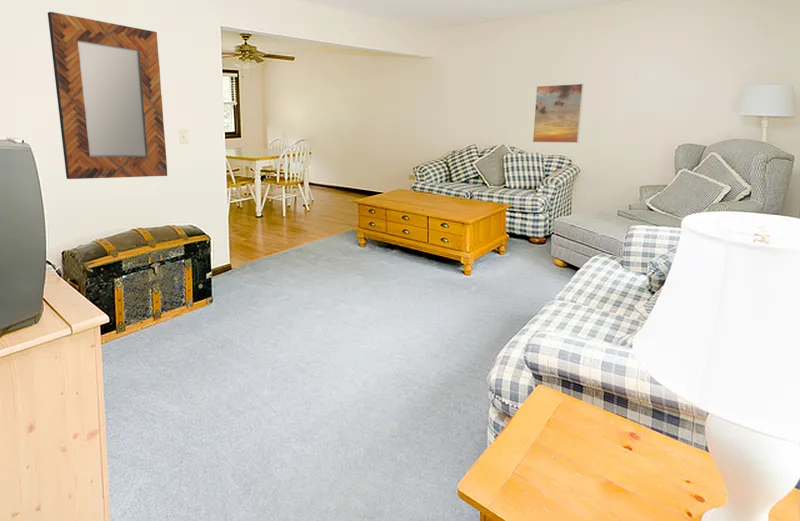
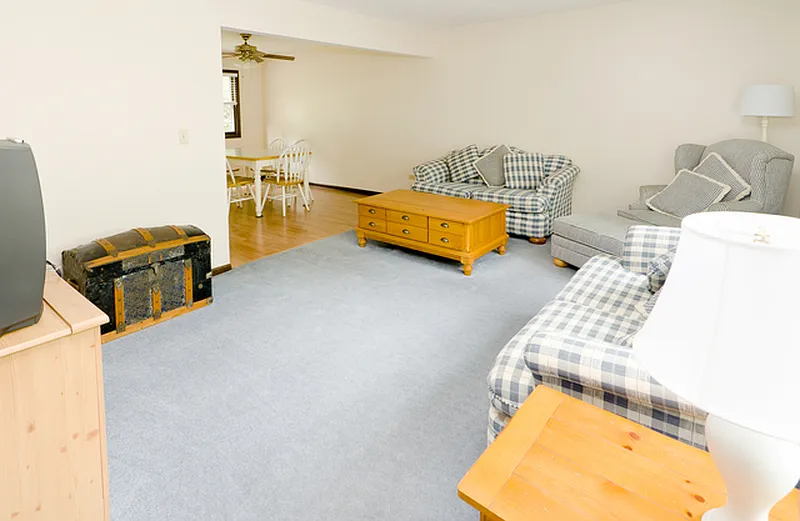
- home mirror [47,11,168,180]
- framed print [532,83,584,144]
